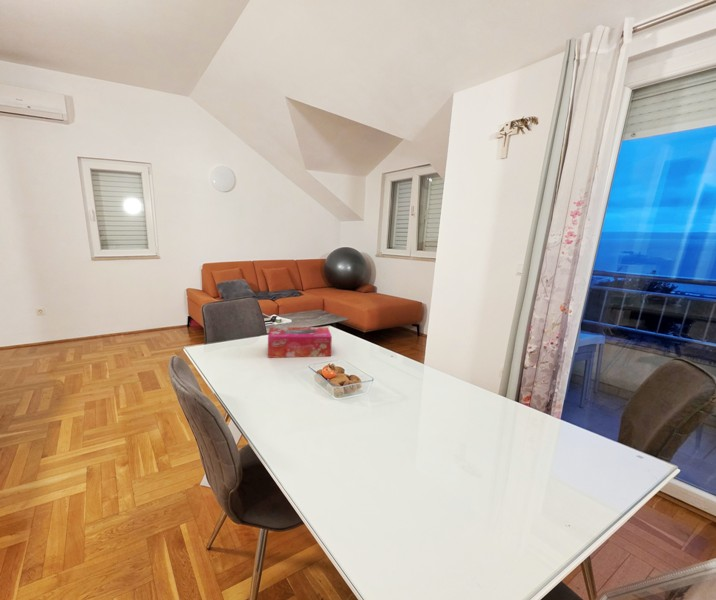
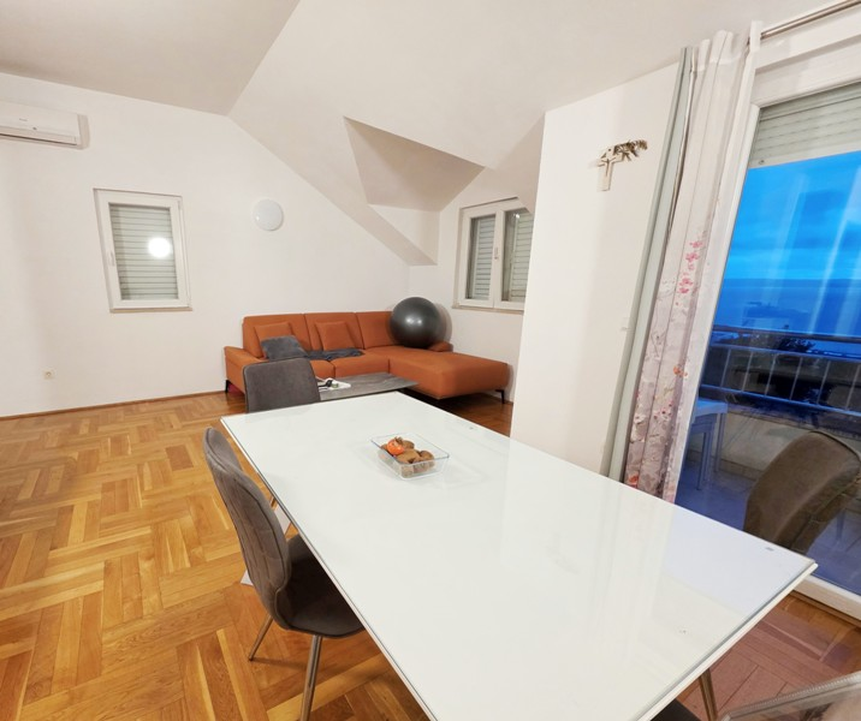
- tissue box [267,326,333,359]
